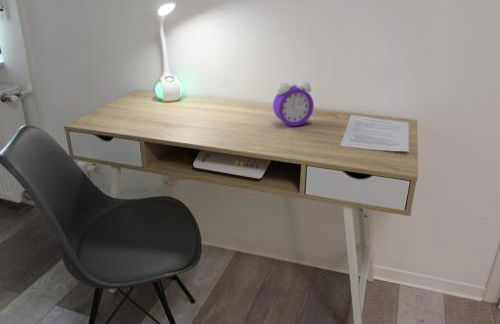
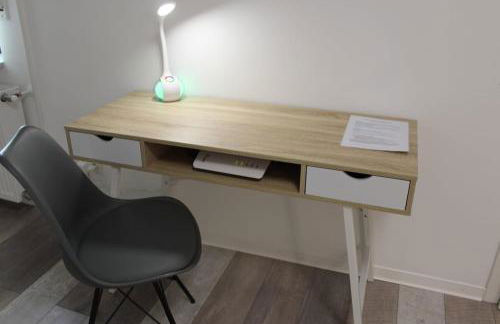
- alarm clock [272,80,315,127]
